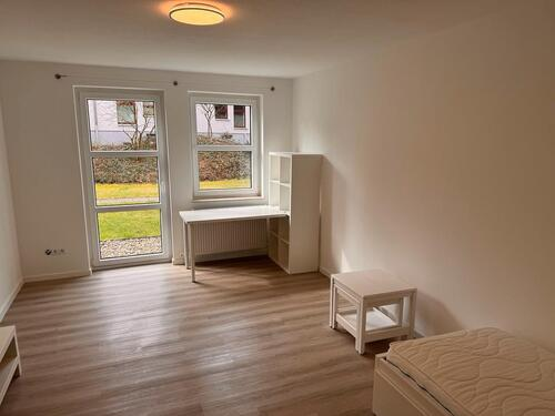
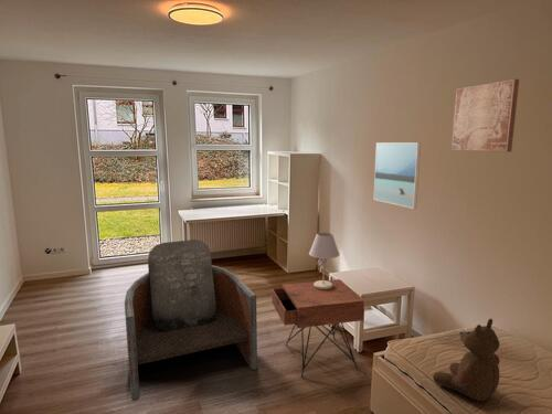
+ wall art [450,78,520,152]
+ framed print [372,141,422,210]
+ teddy bear [432,318,501,402]
+ table lamp [308,231,340,289]
+ nightstand [270,278,365,378]
+ armchair [124,238,258,402]
